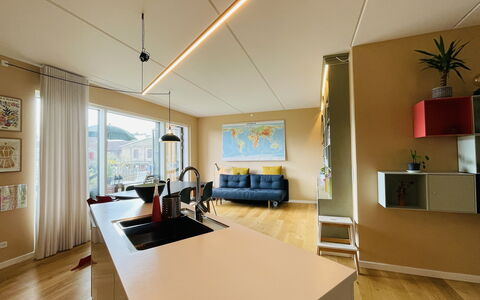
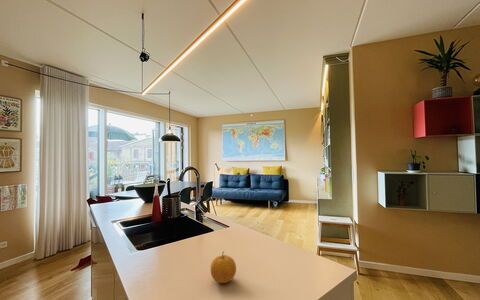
+ fruit [210,250,237,284]
